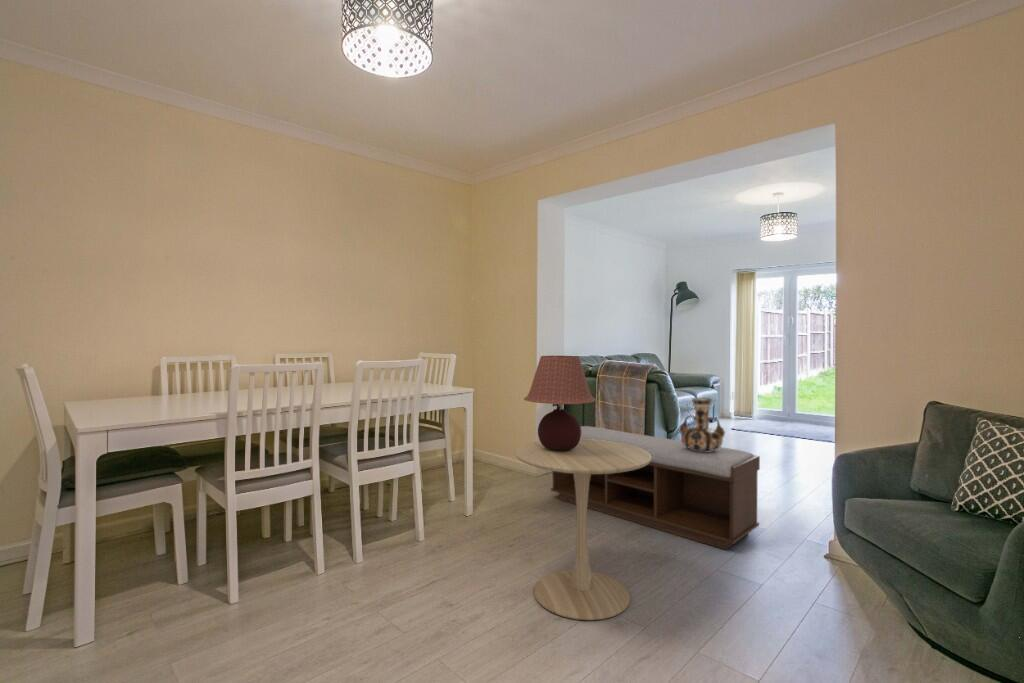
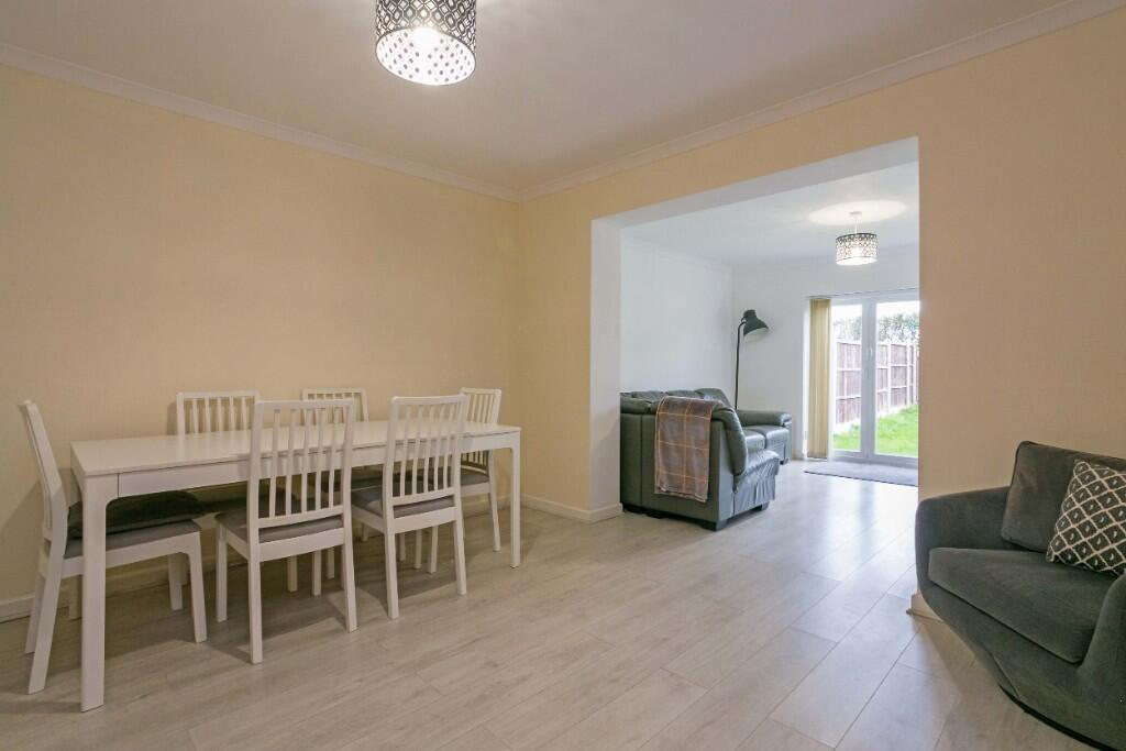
- bench [550,425,761,551]
- table lamp [523,355,597,451]
- decorative vase [678,397,726,452]
- side table [514,439,651,621]
